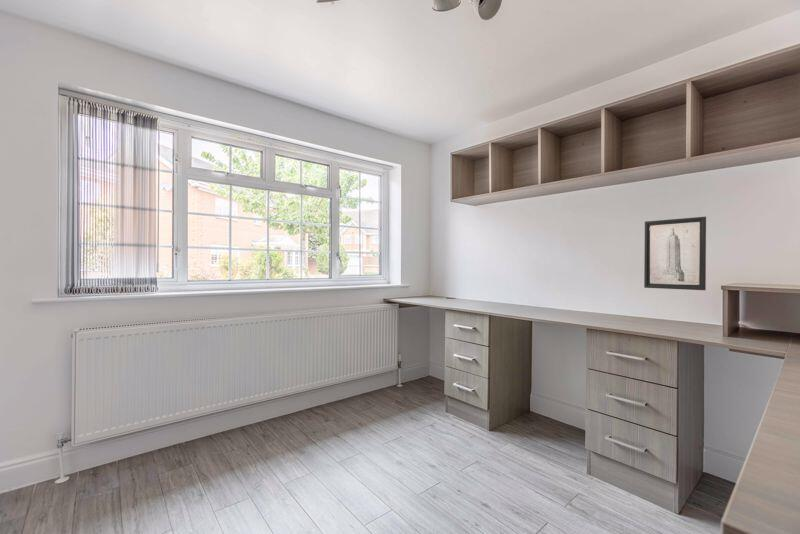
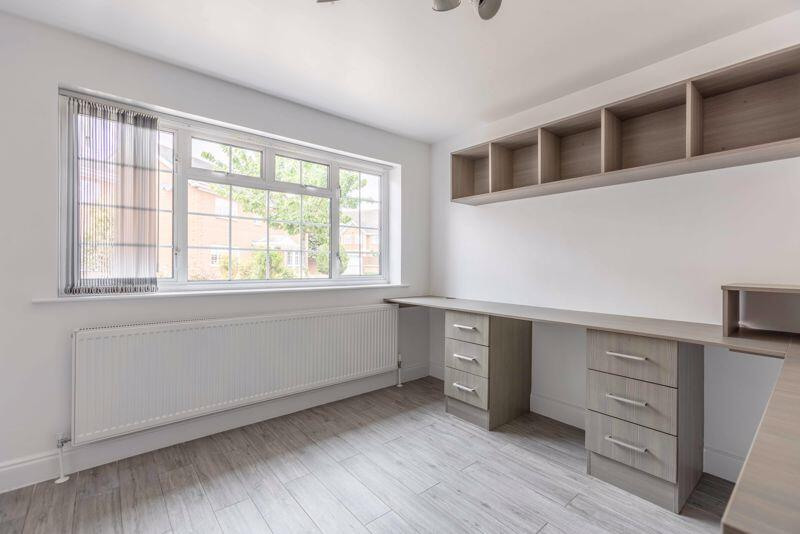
- wall art [643,216,707,291]
